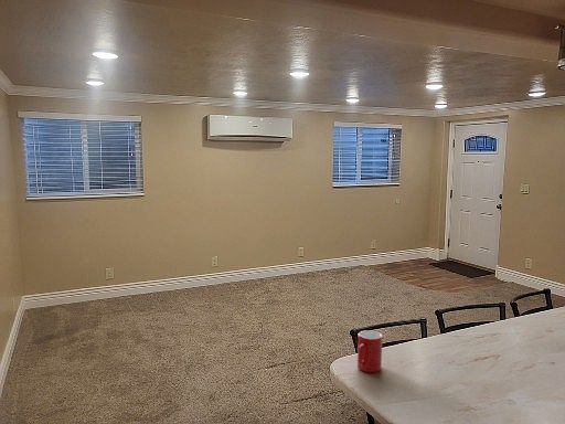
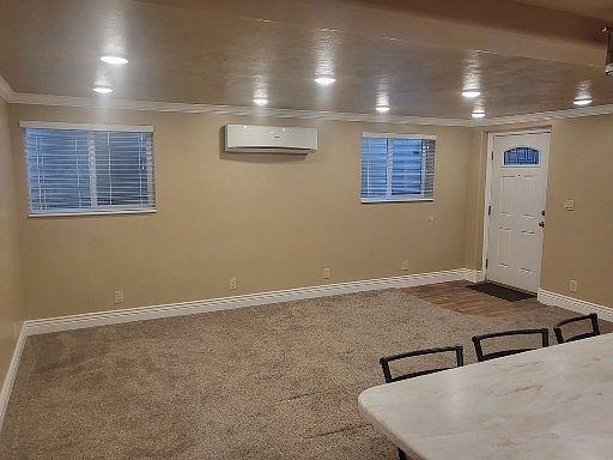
- cup [356,329,383,373]
